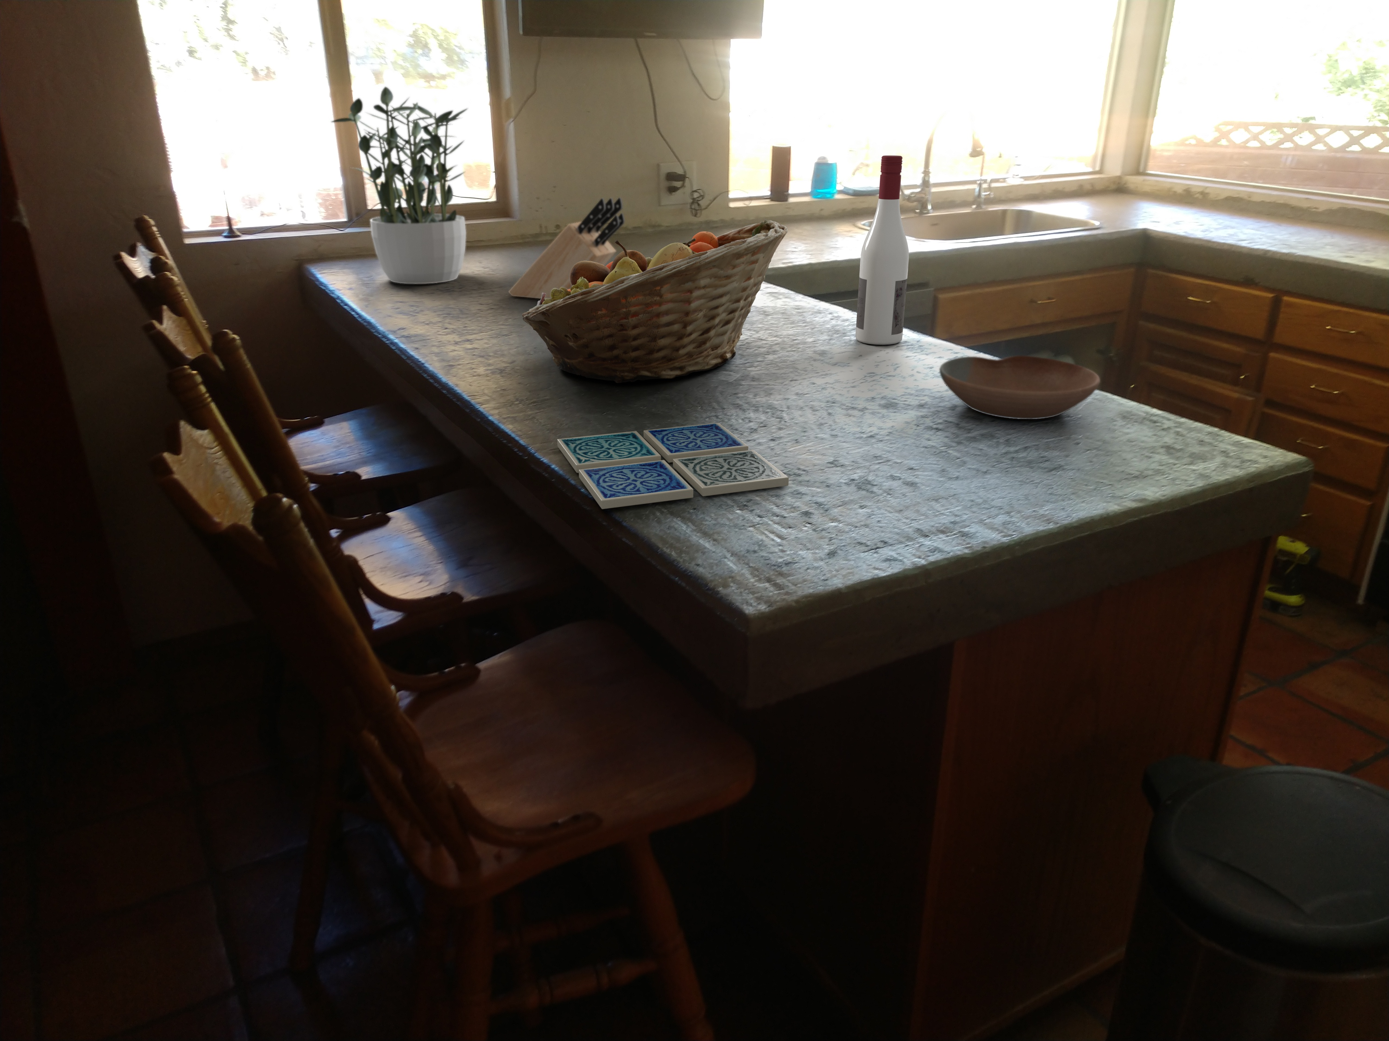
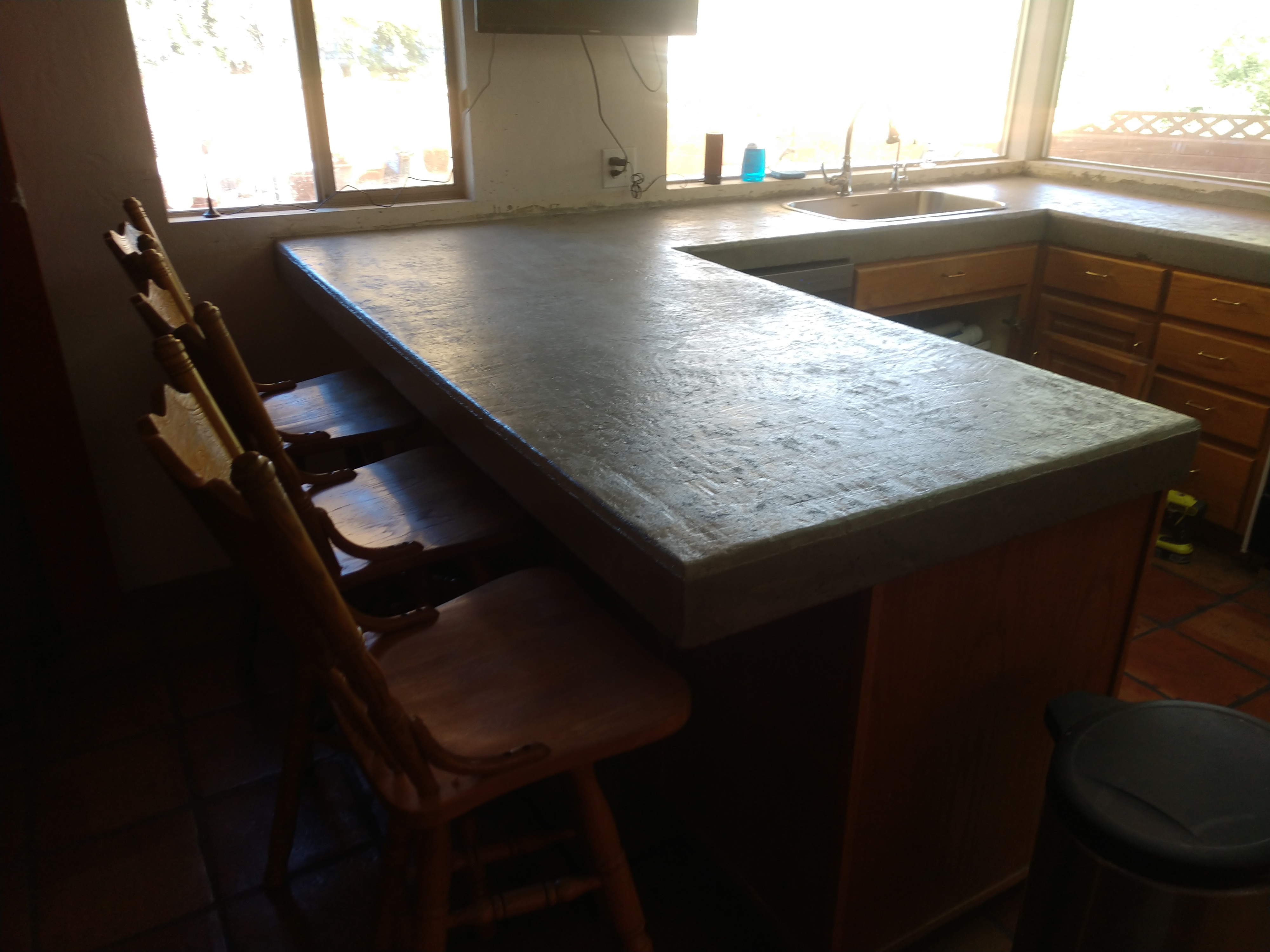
- fruit basket [522,220,787,384]
- drink coaster [557,422,789,510]
- potted plant [330,86,468,284]
- knife block [509,197,626,300]
- bowl [939,355,1100,420]
- alcohol [855,155,909,346]
